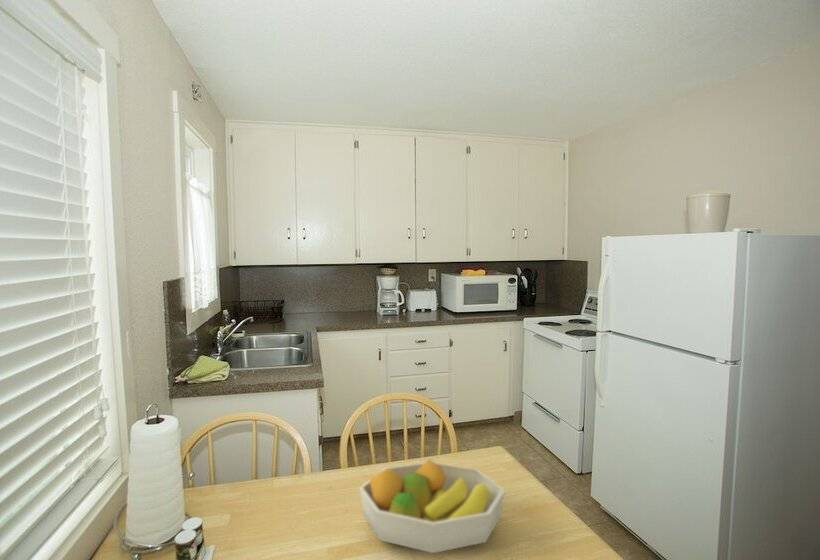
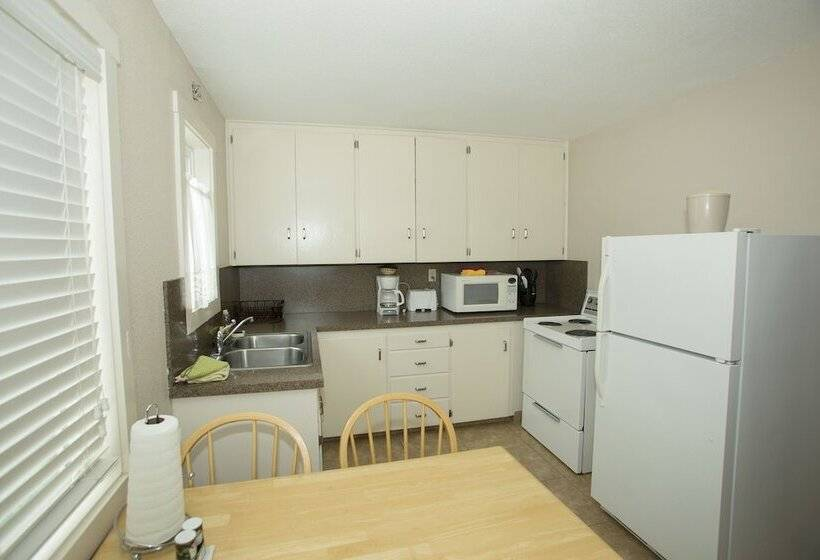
- fruit bowl [358,458,506,554]
